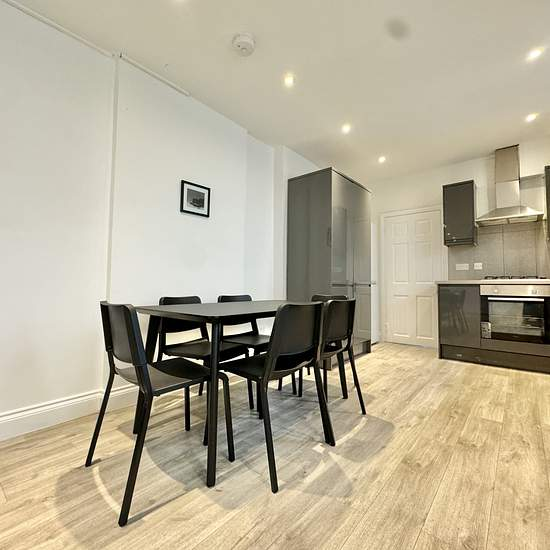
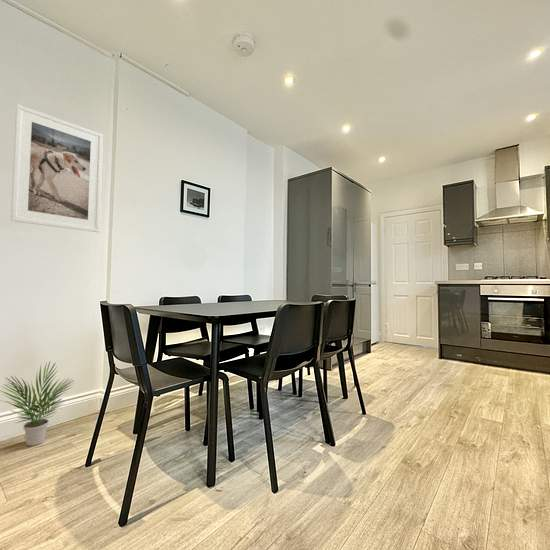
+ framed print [10,103,104,233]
+ potted plant [0,361,75,447]
